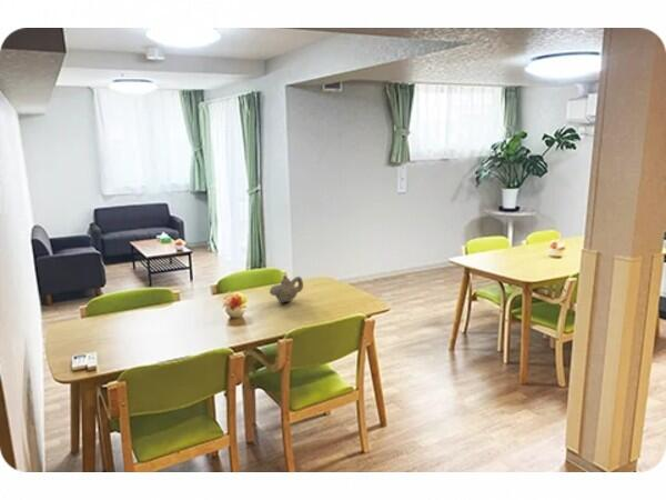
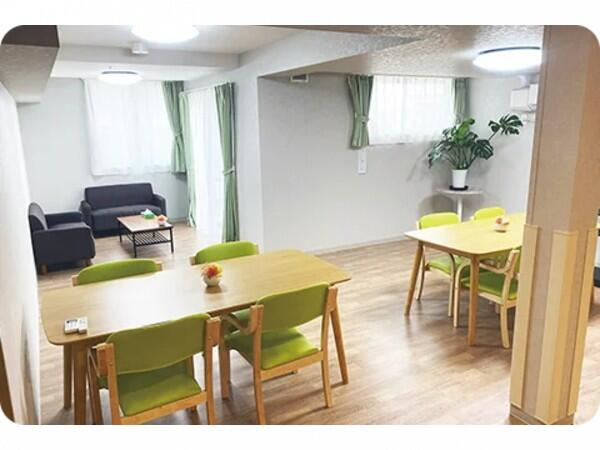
- teapot [269,274,304,304]
